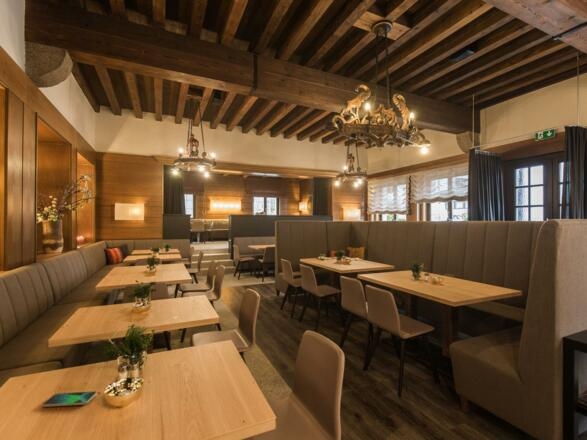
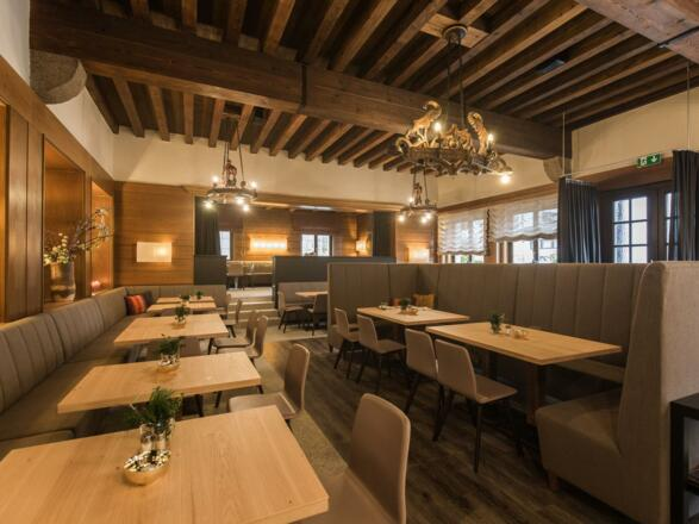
- smartphone [42,390,98,408]
